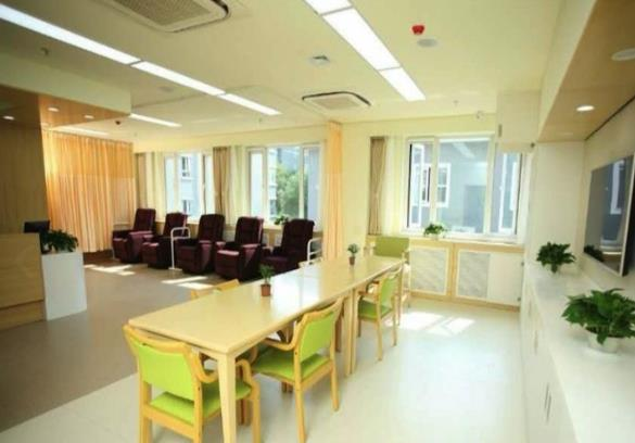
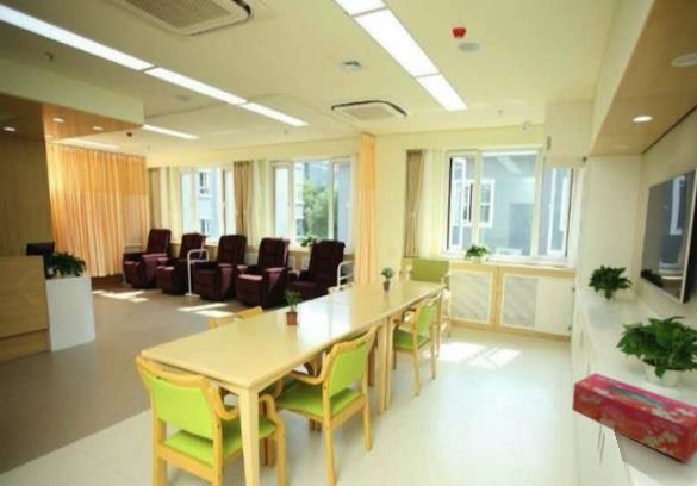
+ tissue box [571,372,697,463]
